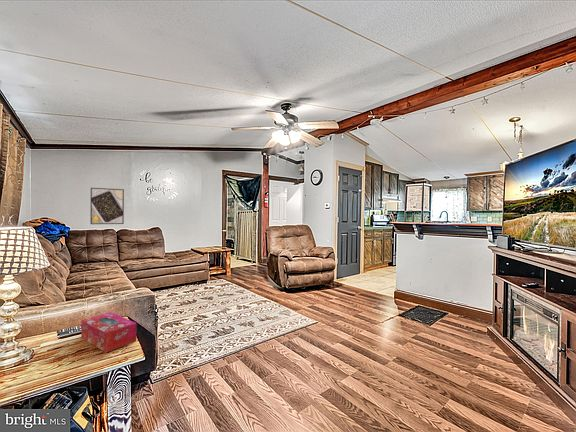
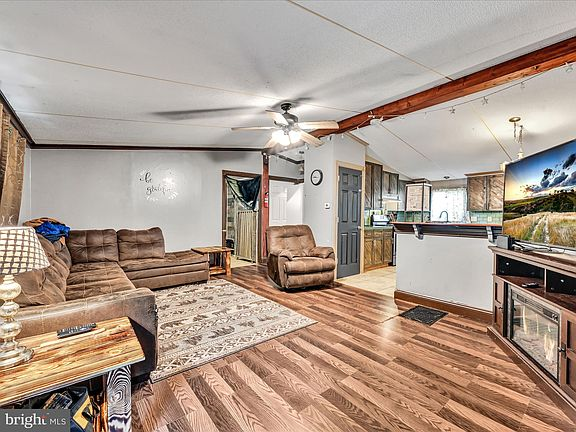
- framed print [89,187,125,225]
- tissue box [80,311,137,353]
